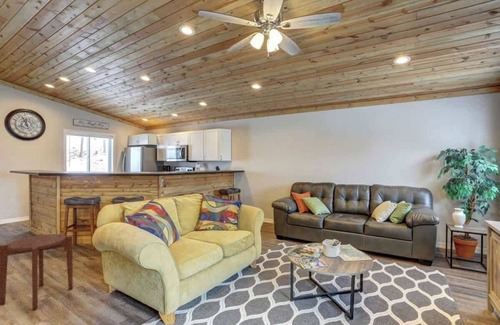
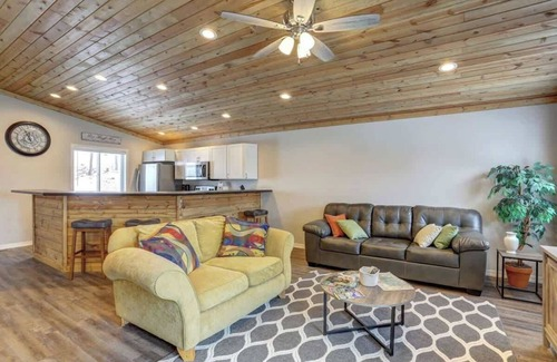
- side table [0,233,74,311]
